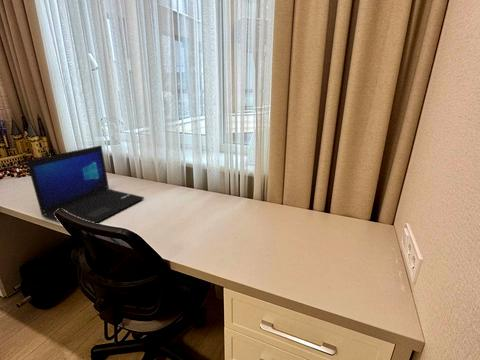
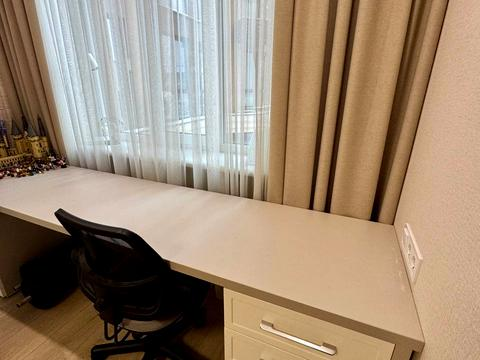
- laptop [26,144,145,224]
